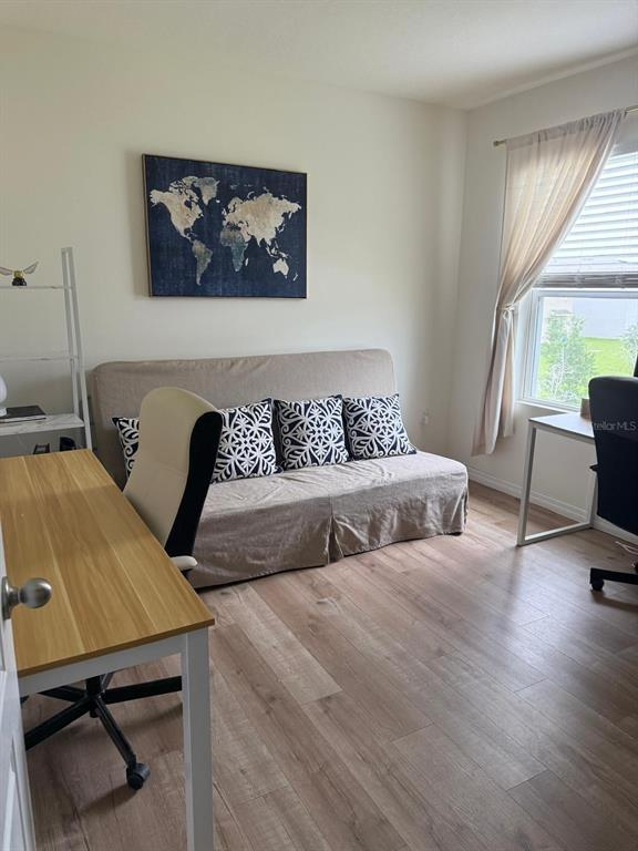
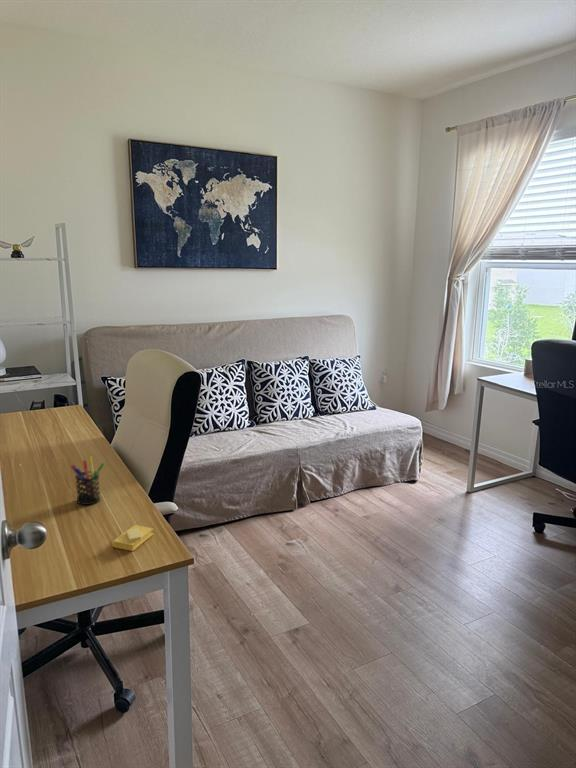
+ sticky notes [111,524,154,552]
+ pen holder [70,455,106,506]
